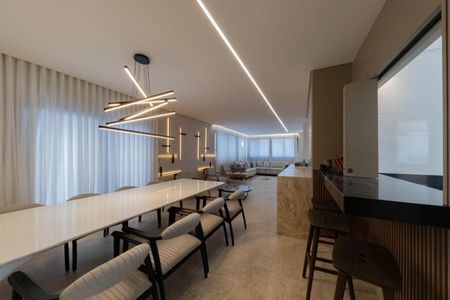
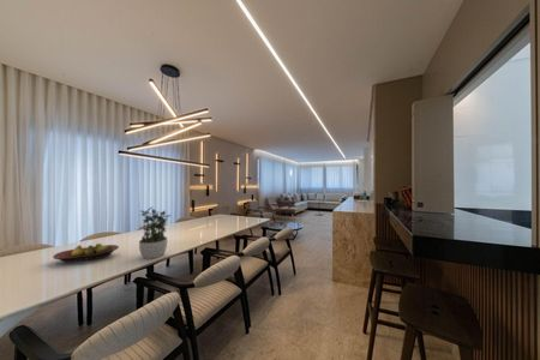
+ potted plant [138,205,172,260]
+ fruit bowl [52,242,120,264]
